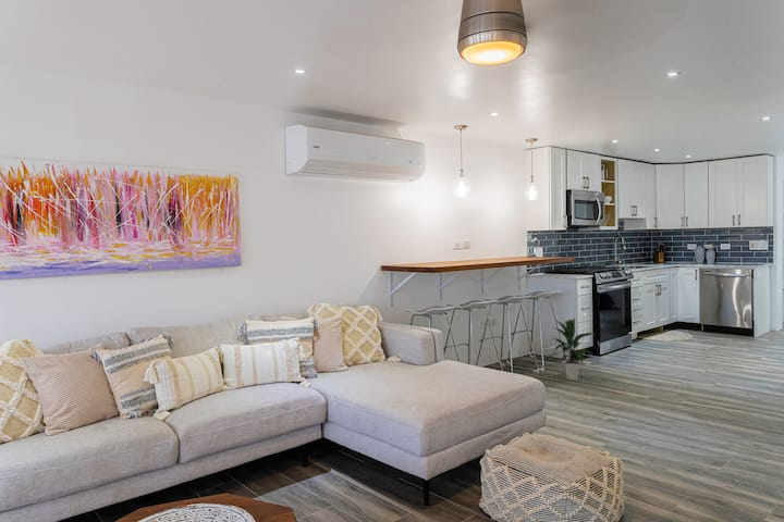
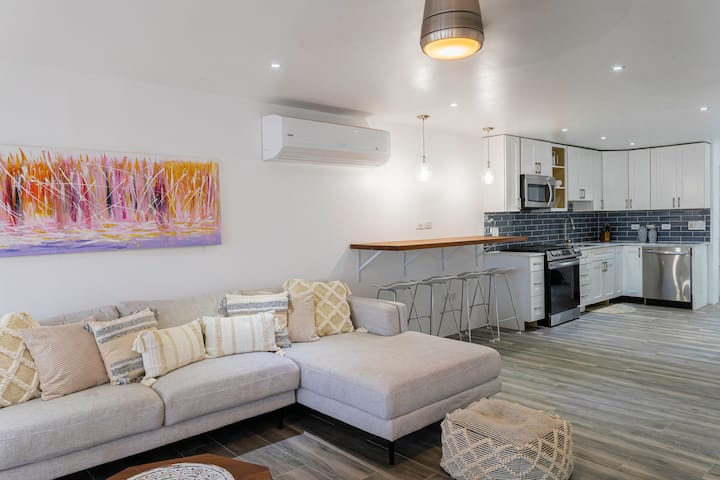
- indoor plant [544,318,596,382]
